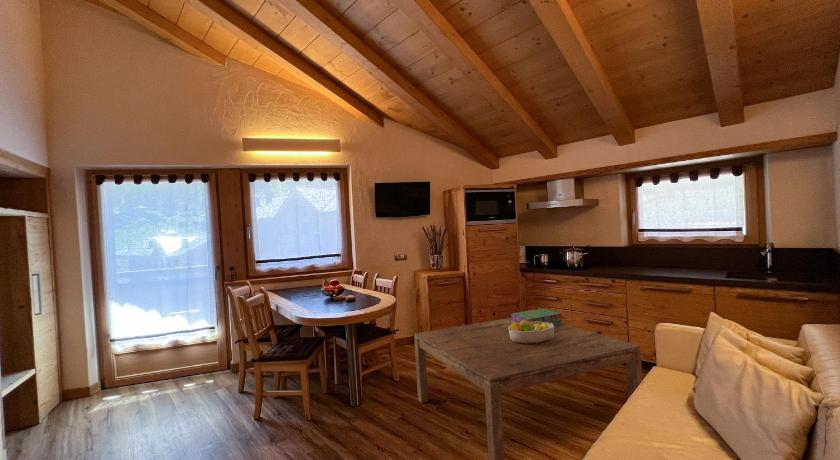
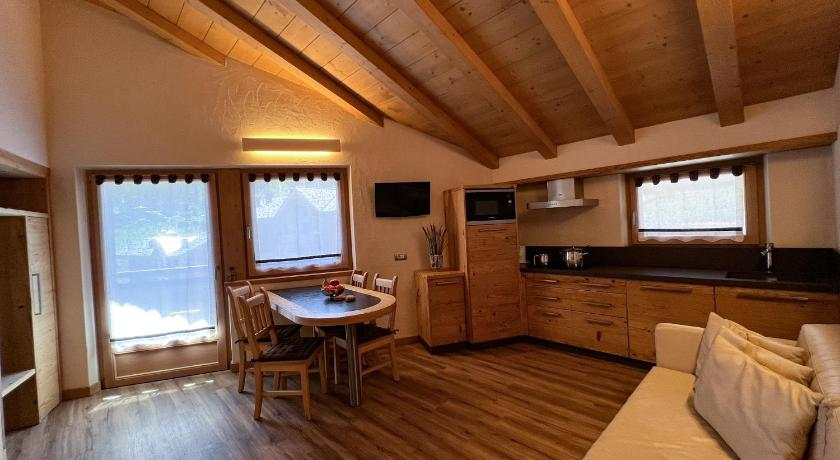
- coffee table [413,317,643,460]
- stack of books [510,308,564,326]
- fruit bowl [508,320,554,344]
